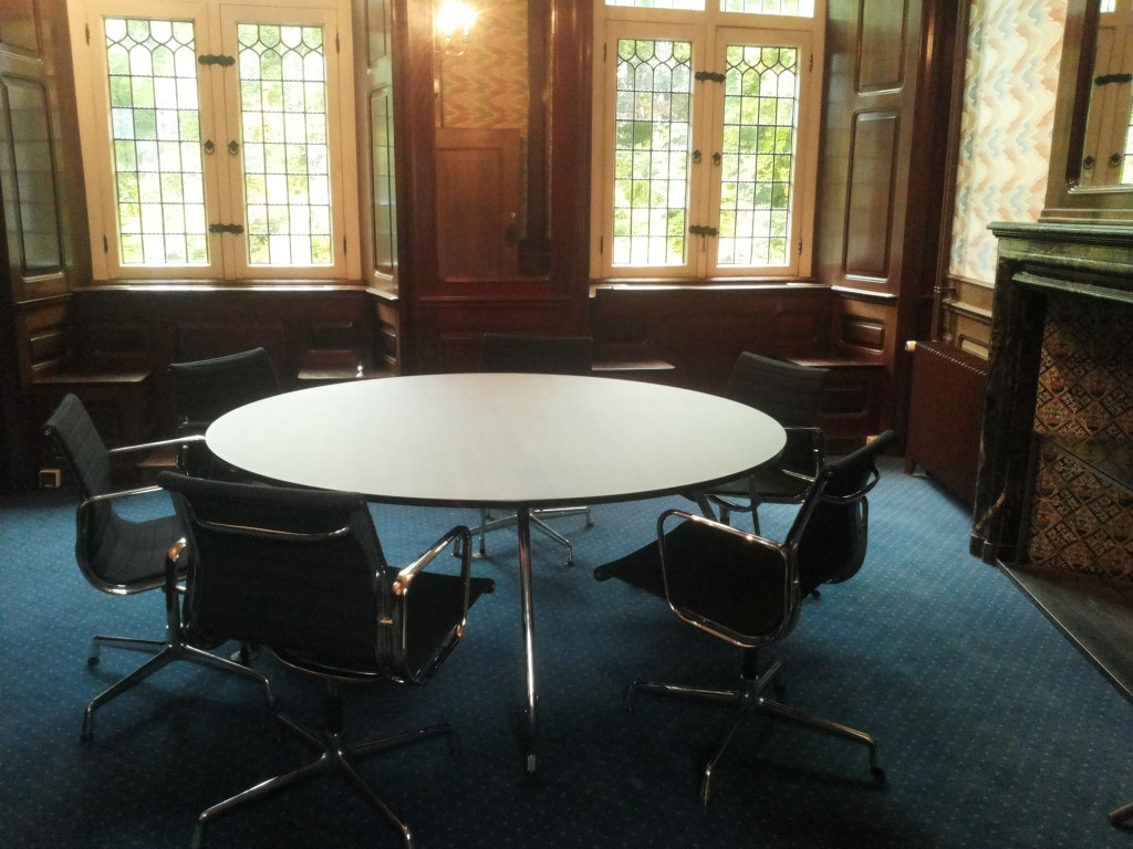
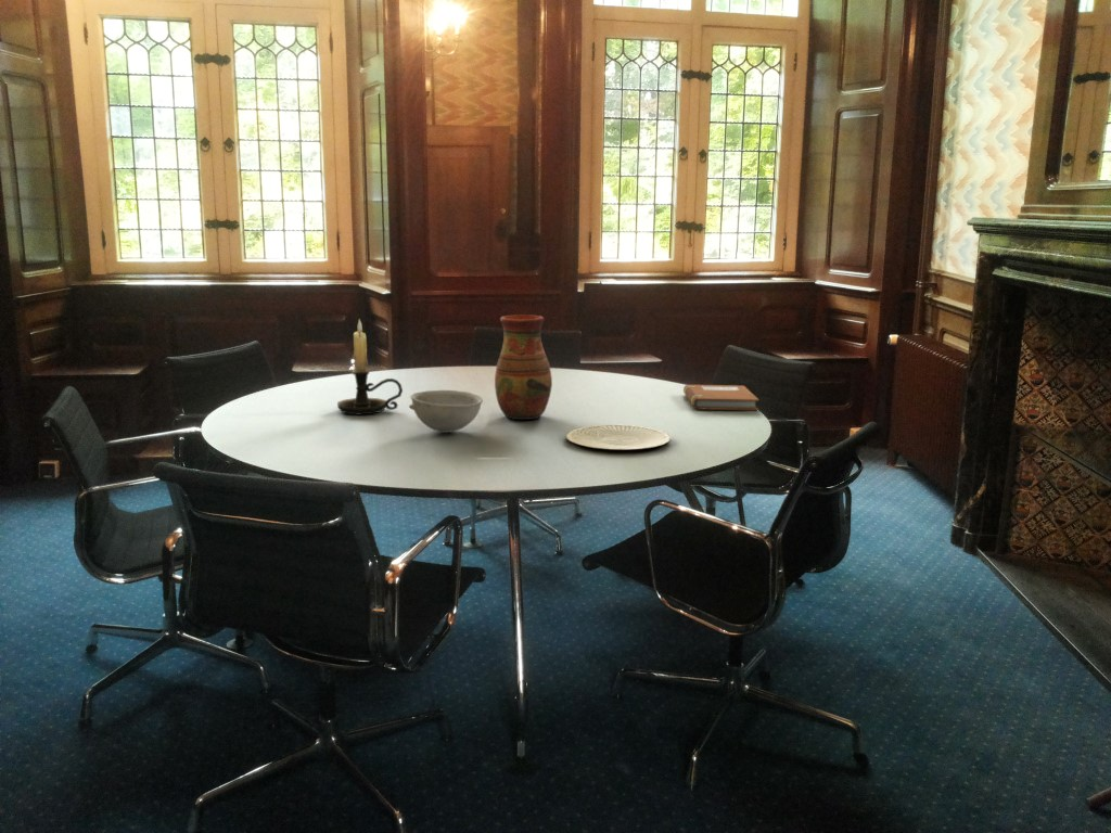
+ notebook [682,384,759,411]
+ vase [494,313,553,422]
+ bowl [408,389,484,434]
+ candle holder [336,318,404,415]
+ plate [565,424,671,451]
